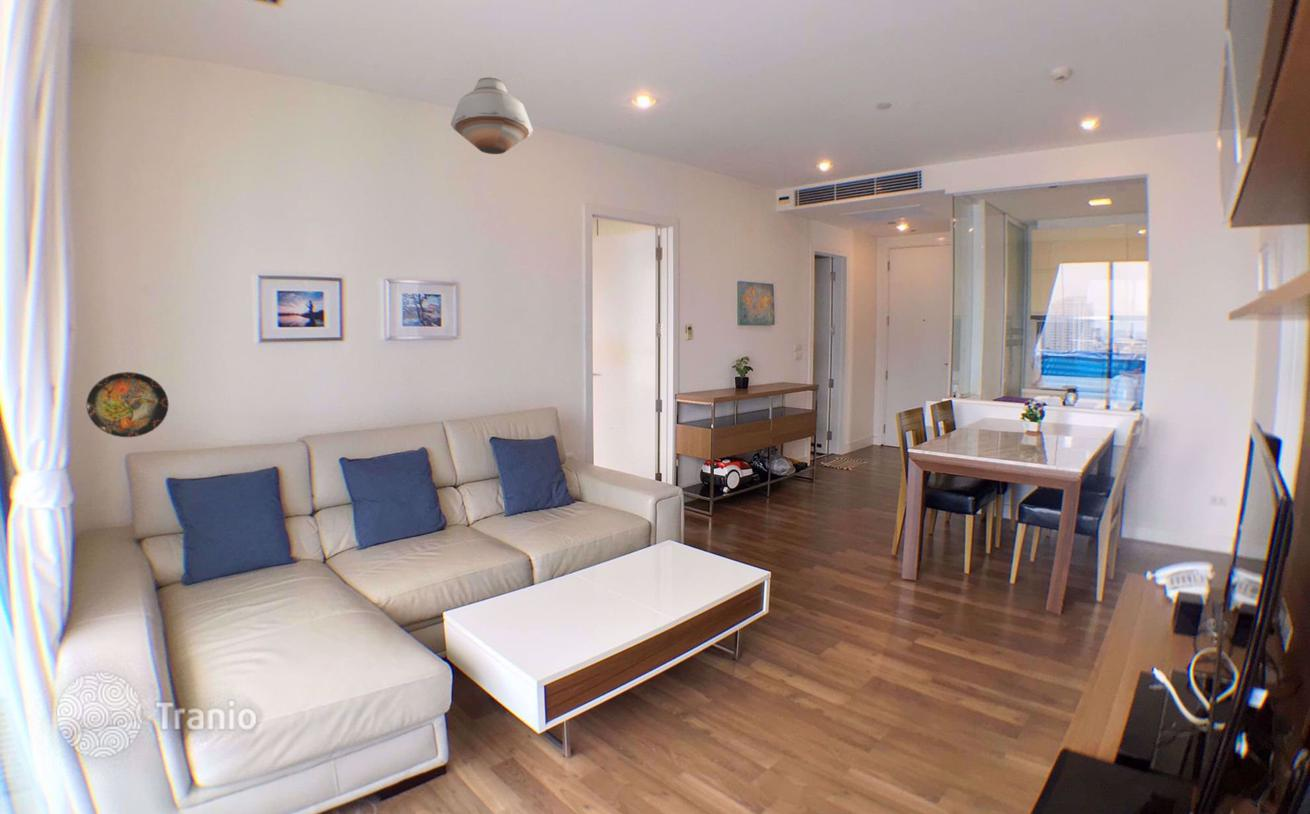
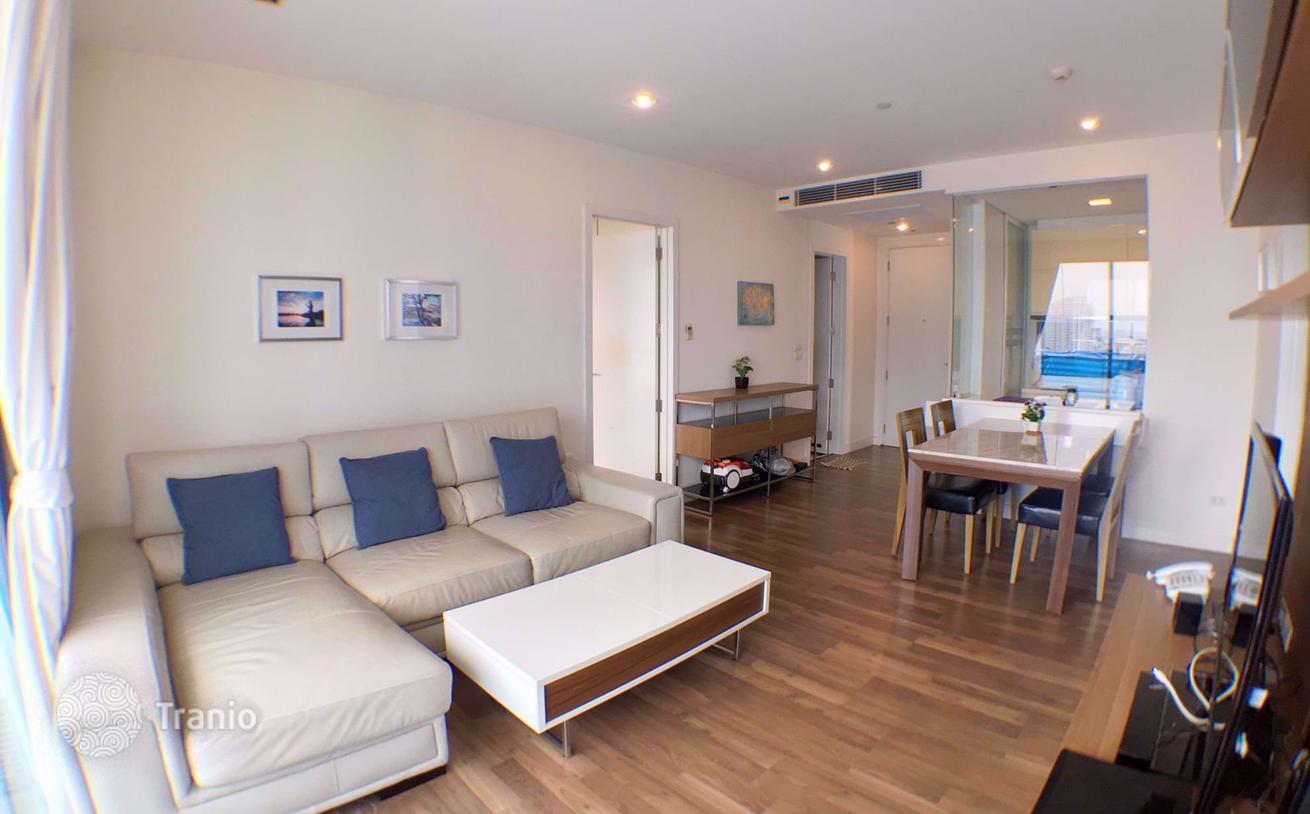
- ceiling light [450,77,534,155]
- decorative plate [85,371,170,438]
